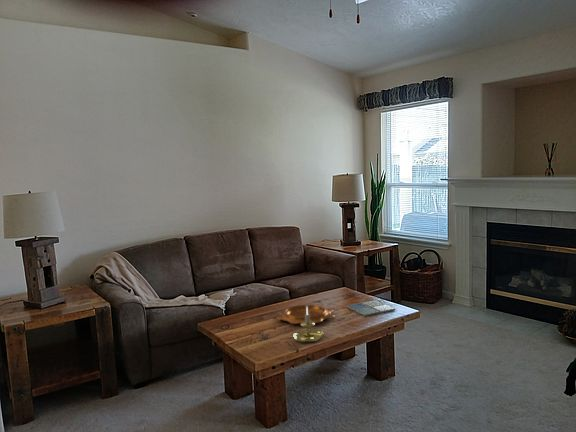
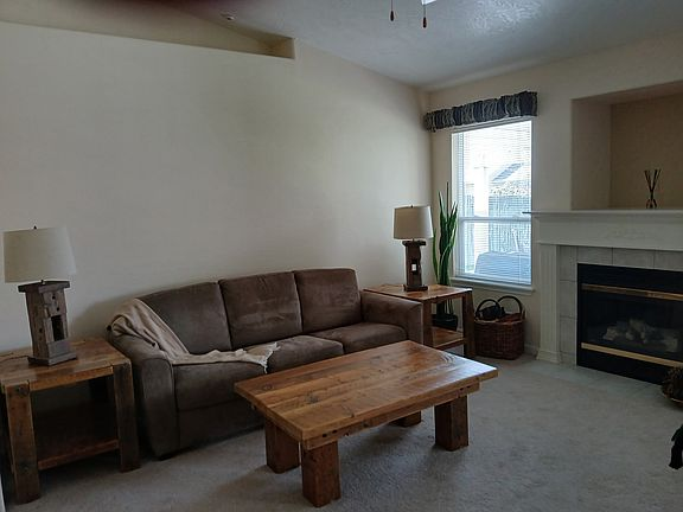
- candle holder [289,308,324,344]
- drink coaster [346,299,396,317]
- decorative bowl [275,304,336,325]
